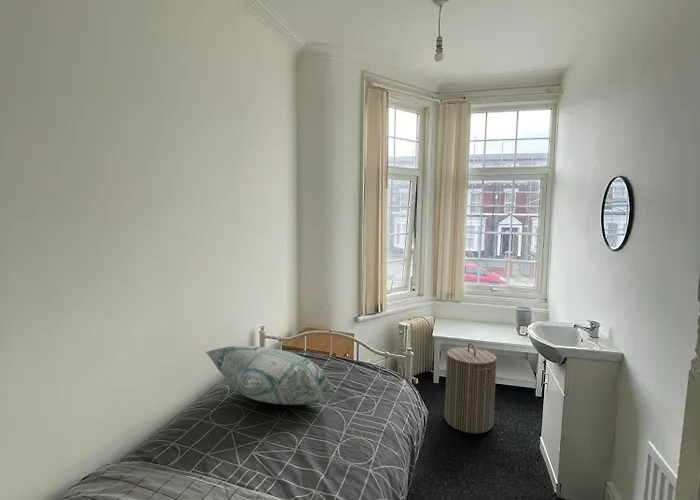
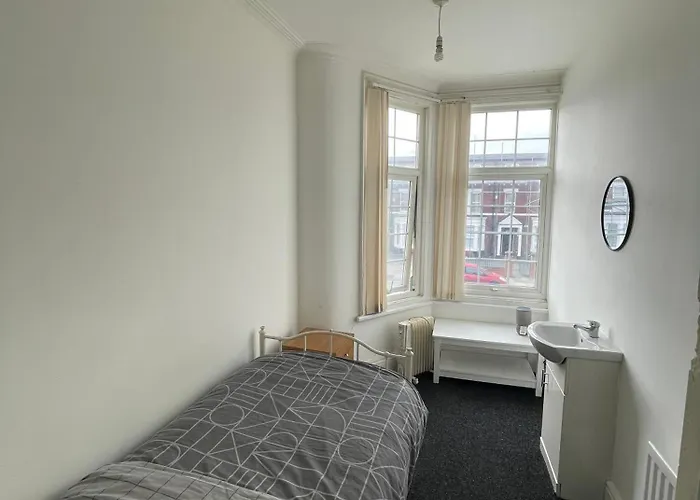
- laundry hamper [444,342,498,434]
- decorative pillow [205,345,338,406]
